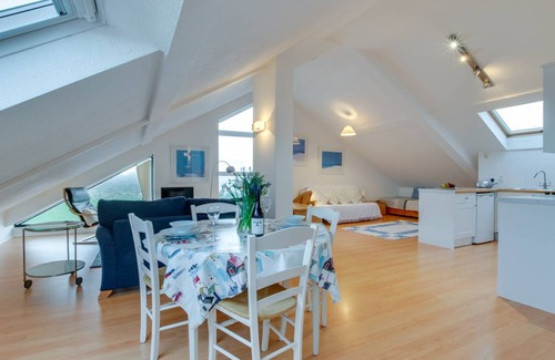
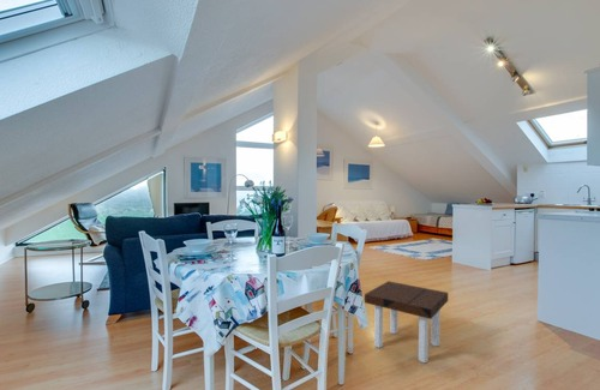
+ side table [364,280,449,364]
